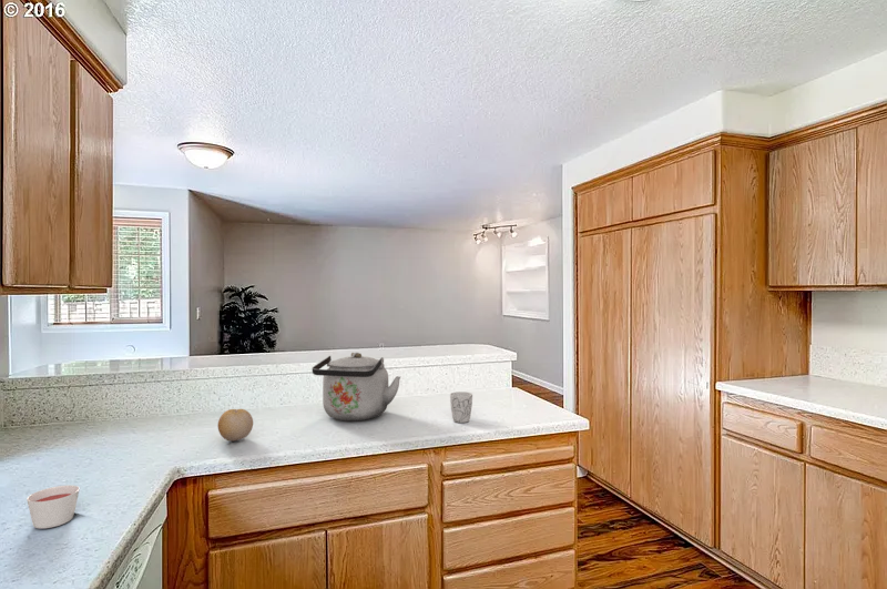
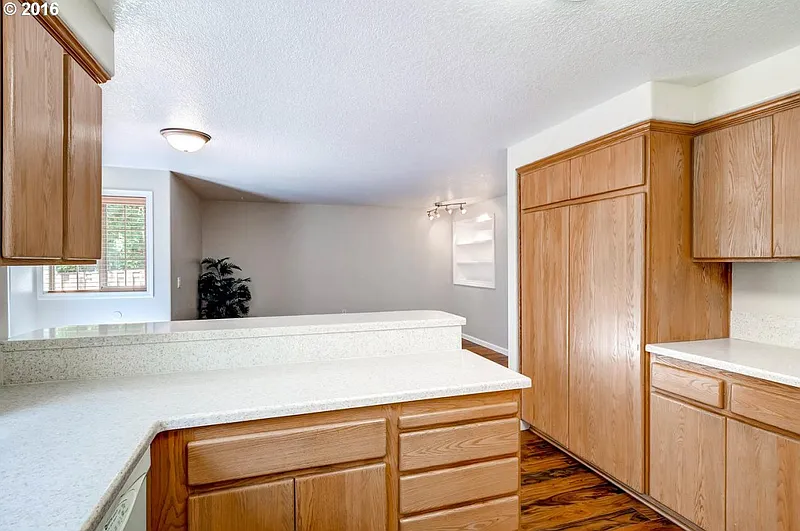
- fruit [217,408,254,443]
- mug [449,390,473,424]
- candle [26,484,81,530]
- kettle [312,352,401,422]
